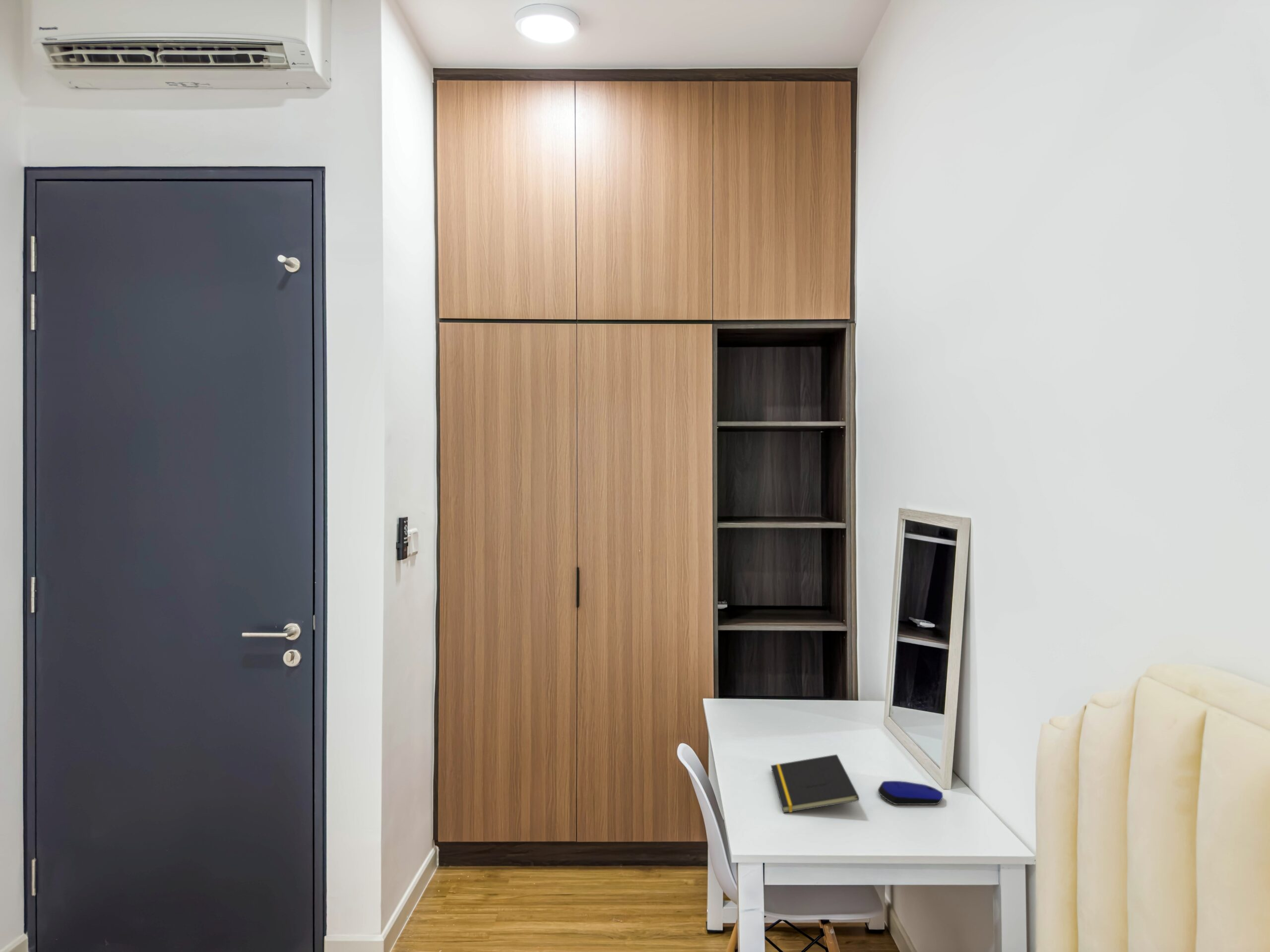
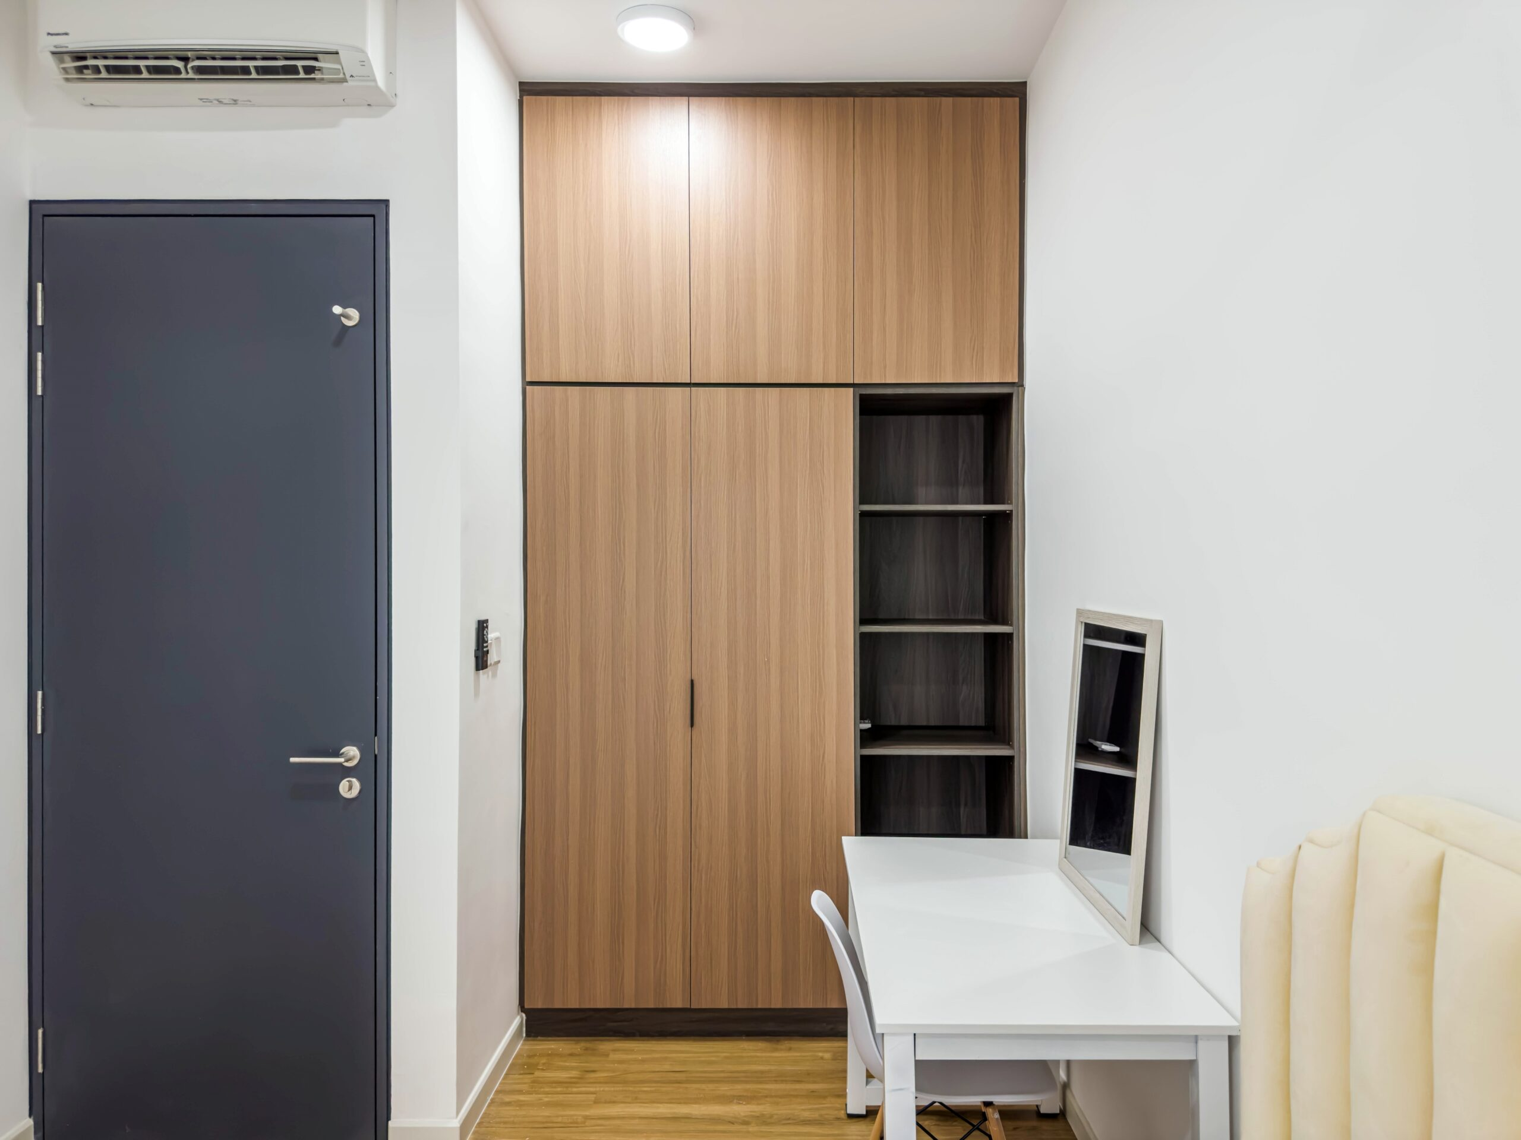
- computer mouse [878,780,944,805]
- notepad [770,754,860,814]
